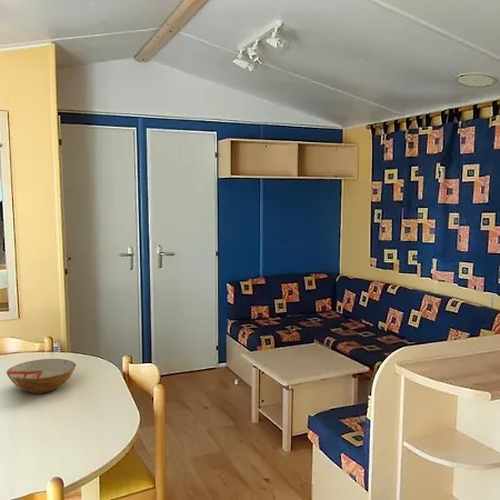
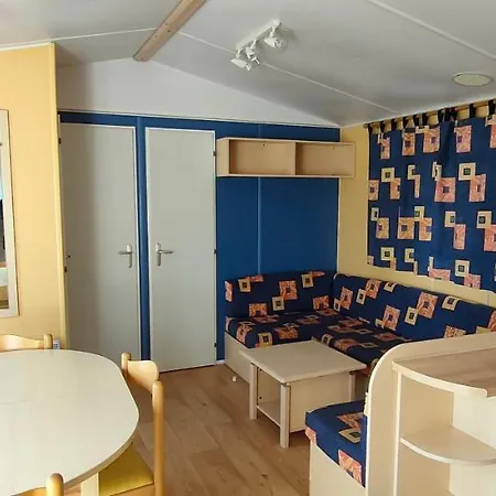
- bowl [6,358,77,394]
